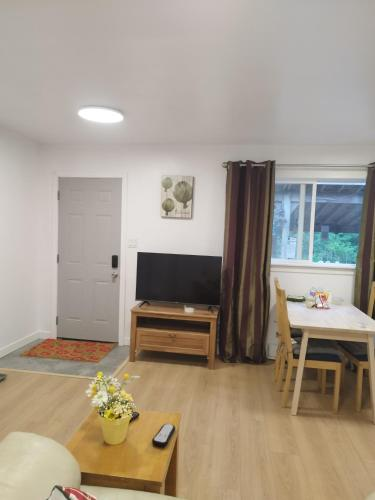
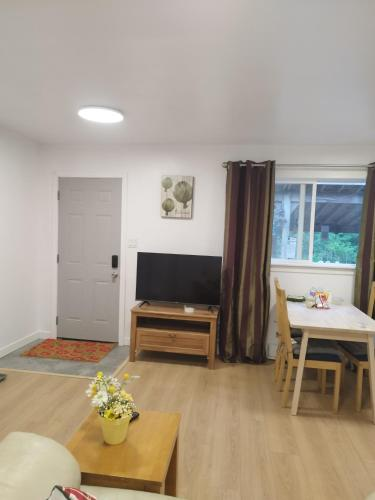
- remote control [151,423,176,448]
